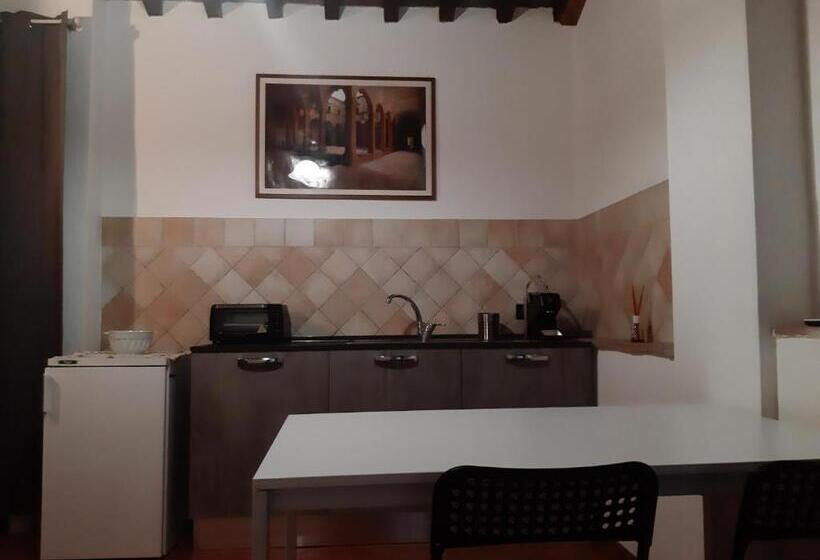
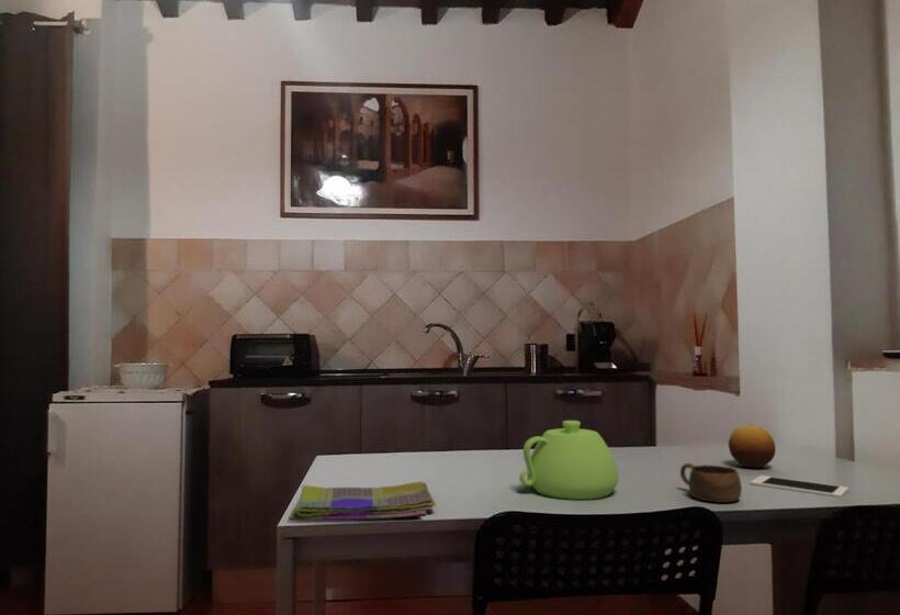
+ cup [679,462,743,503]
+ cell phone [750,474,850,499]
+ teapot [518,420,620,501]
+ dish towel [286,480,437,522]
+ fruit [728,423,776,469]
